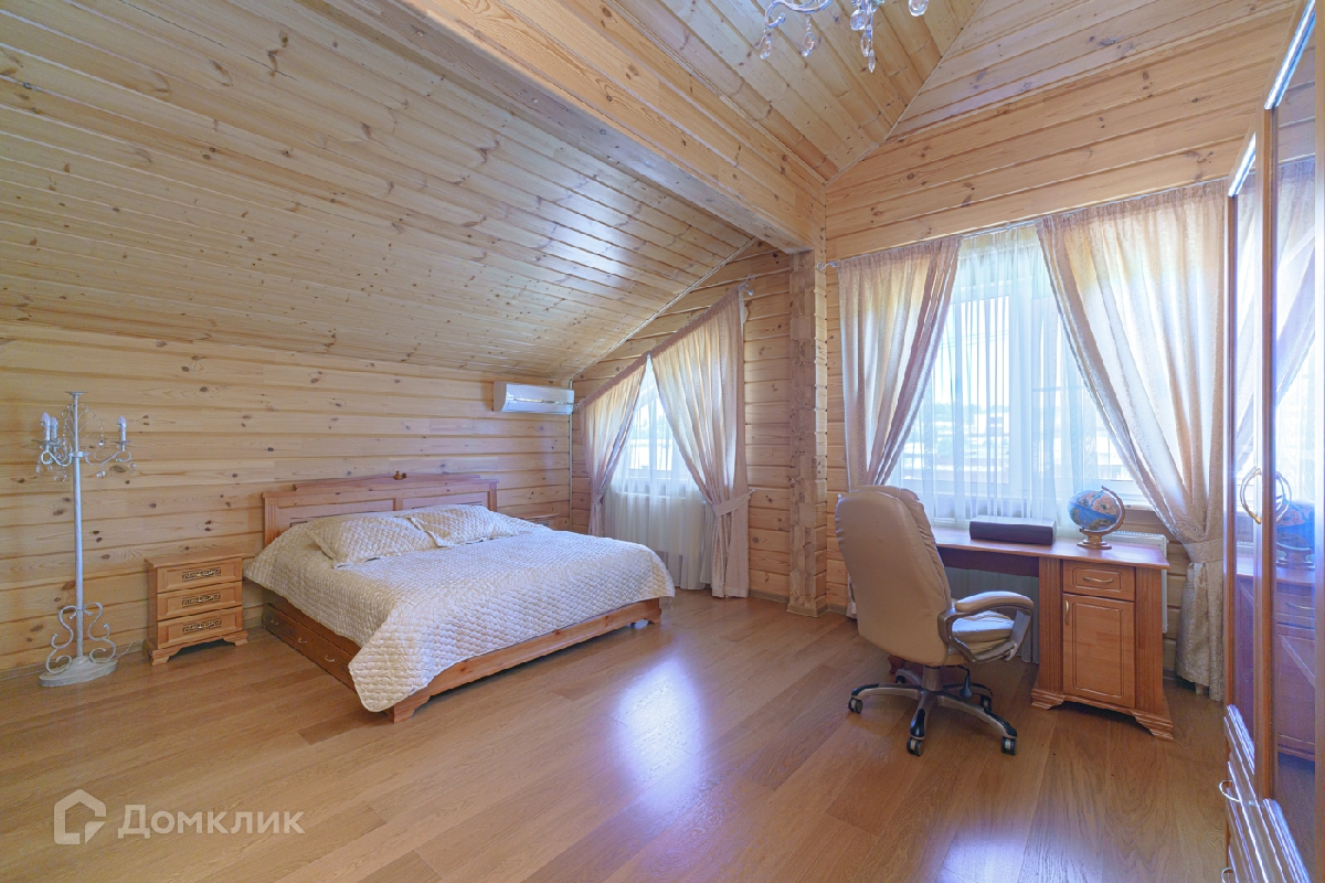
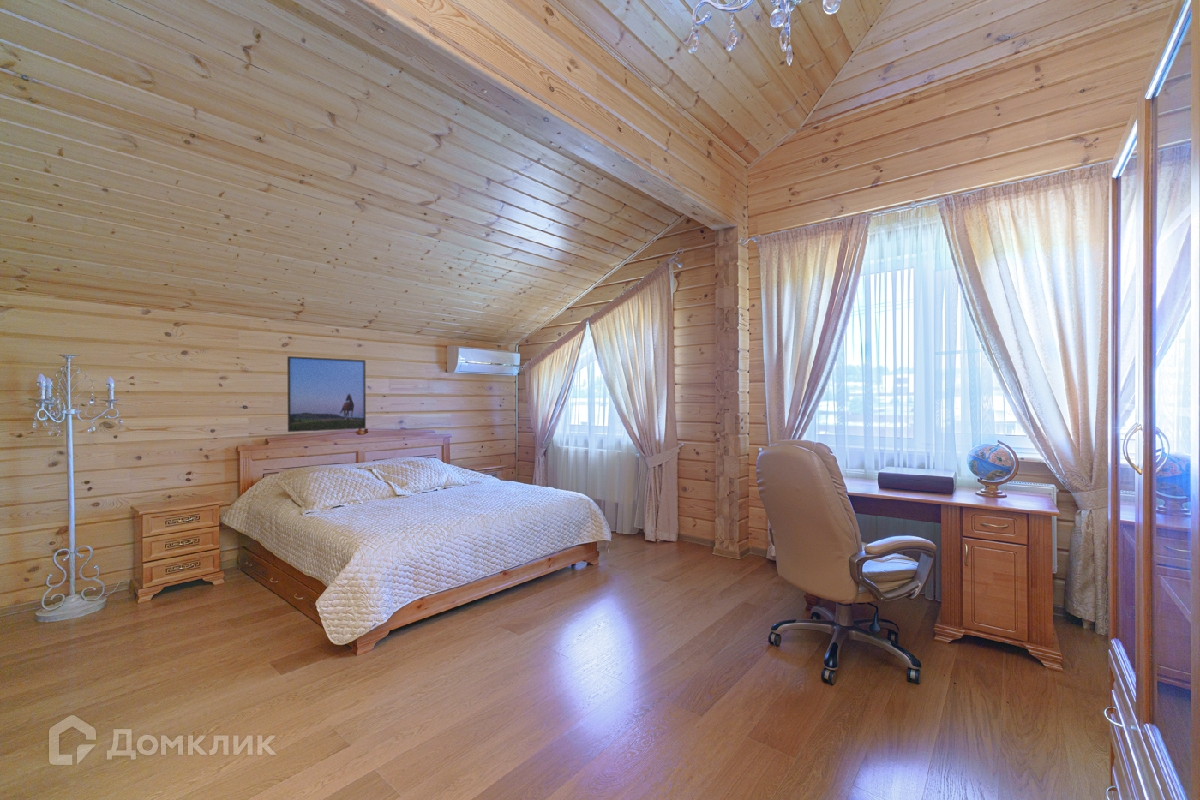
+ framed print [286,355,367,433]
